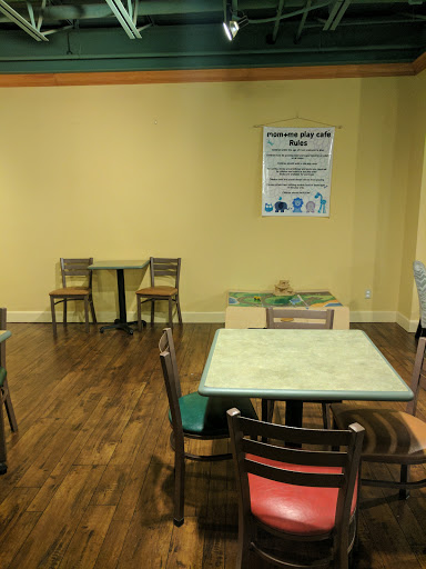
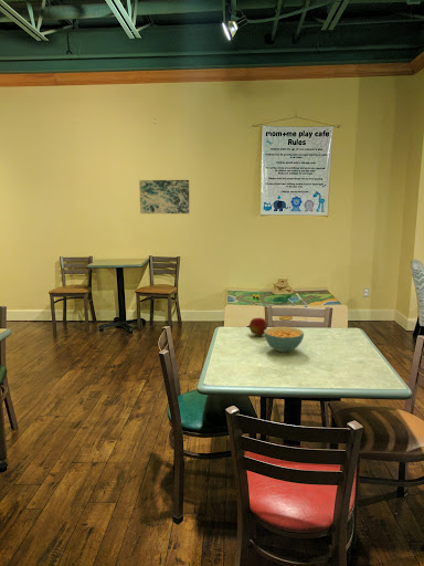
+ wall art [138,179,190,214]
+ fruit [246,316,268,336]
+ cereal bowl [264,326,305,354]
